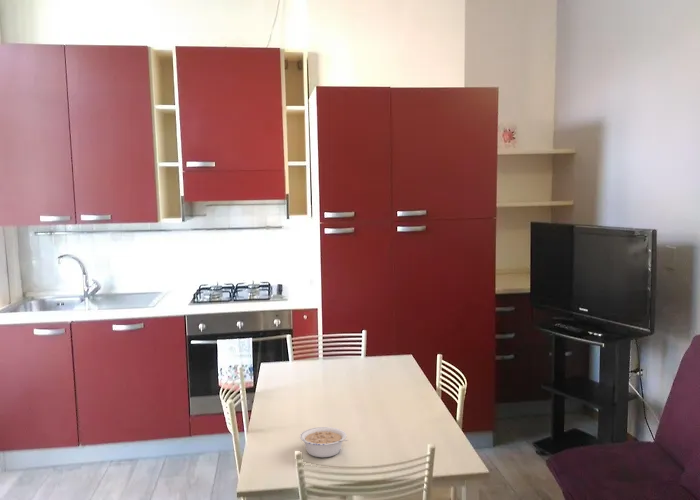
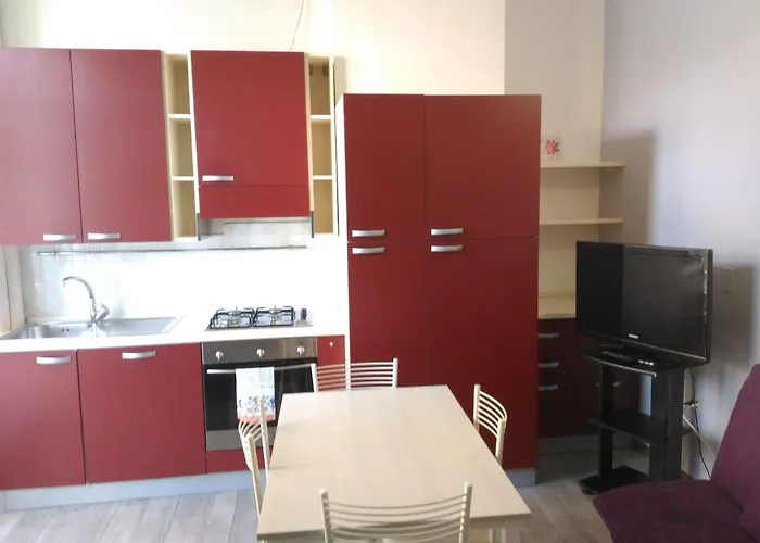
- legume [299,426,348,458]
